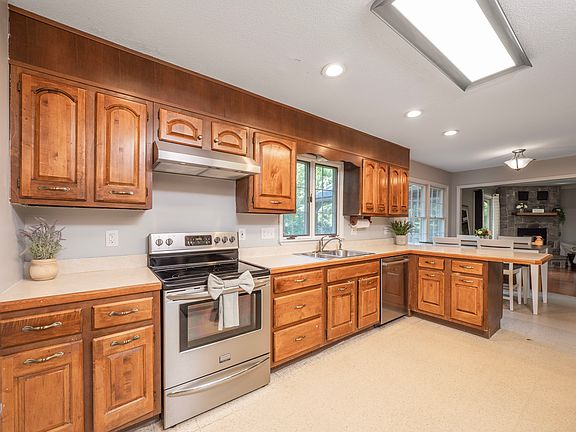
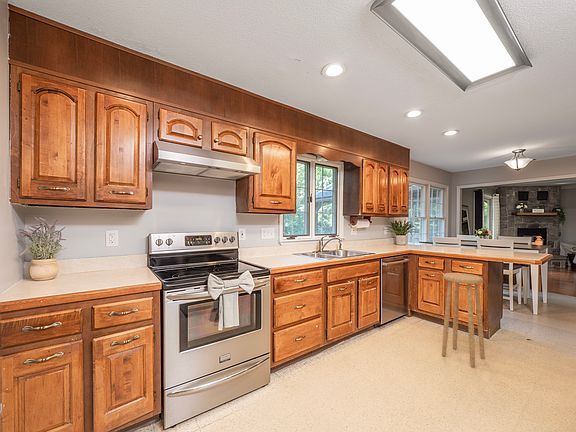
+ stool [441,272,486,368]
